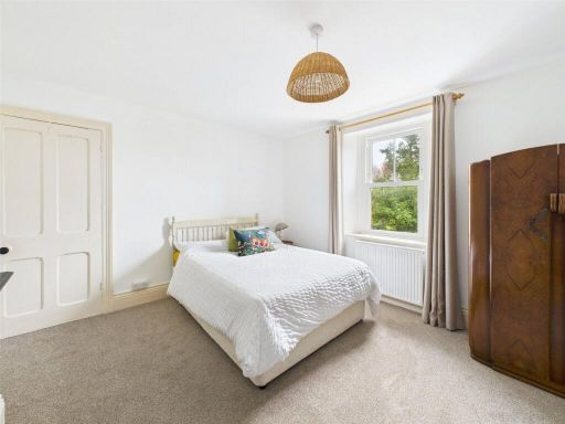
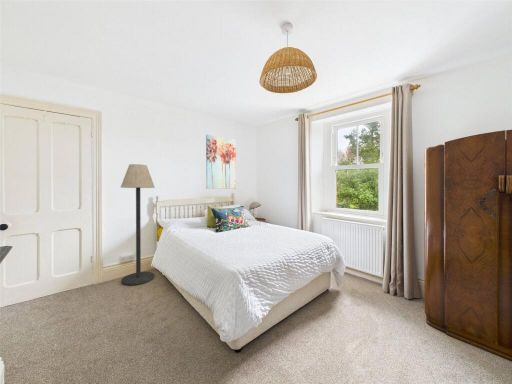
+ floor lamp [120,163,156,286]
+ wall art [205,134,237,190]
